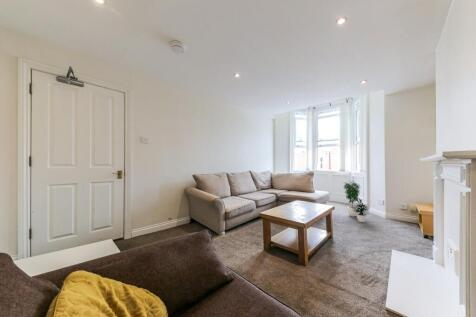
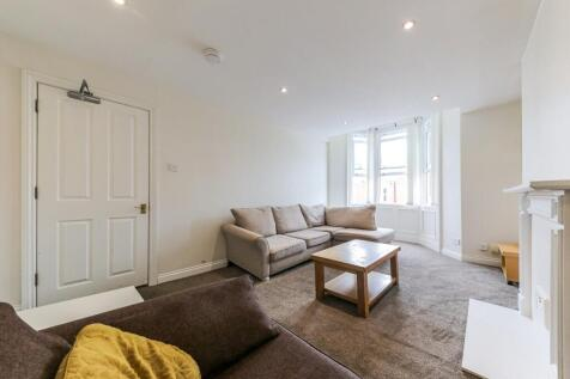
- potted plant [342,180,369,223]
